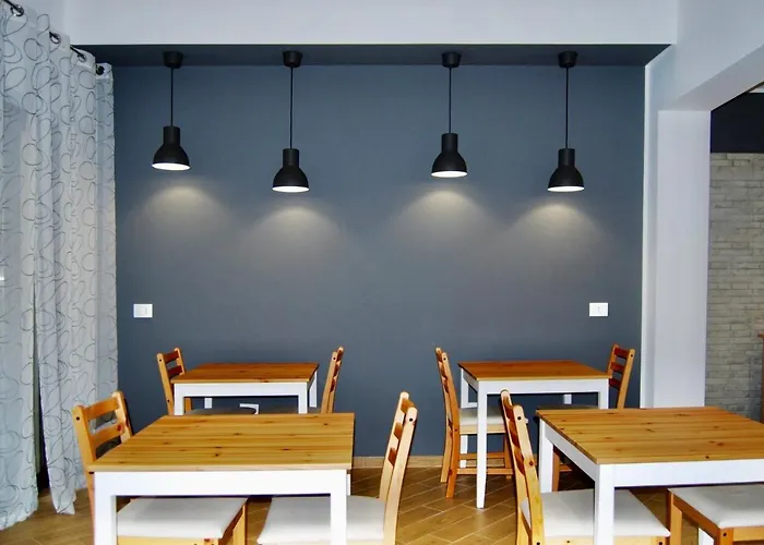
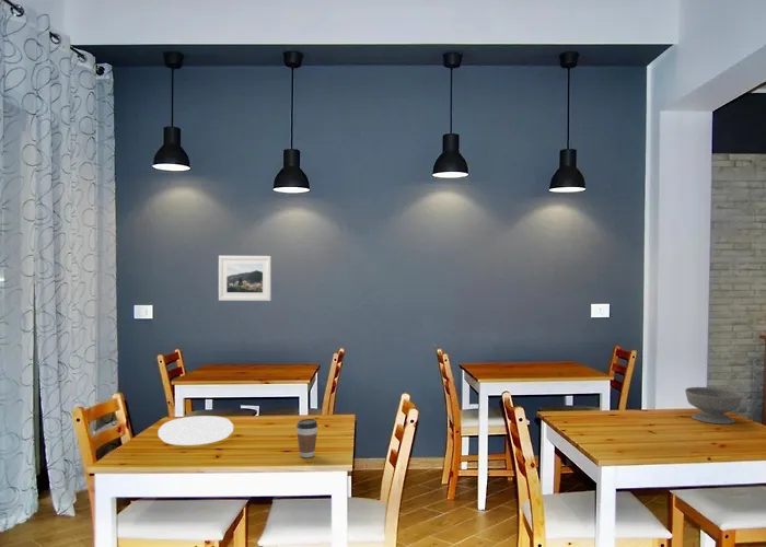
+ coffee cup [295,418,318,458]
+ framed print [218,255,272,302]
+ bowl [684,386,744,424]
+ plate [158,415,234,446]
